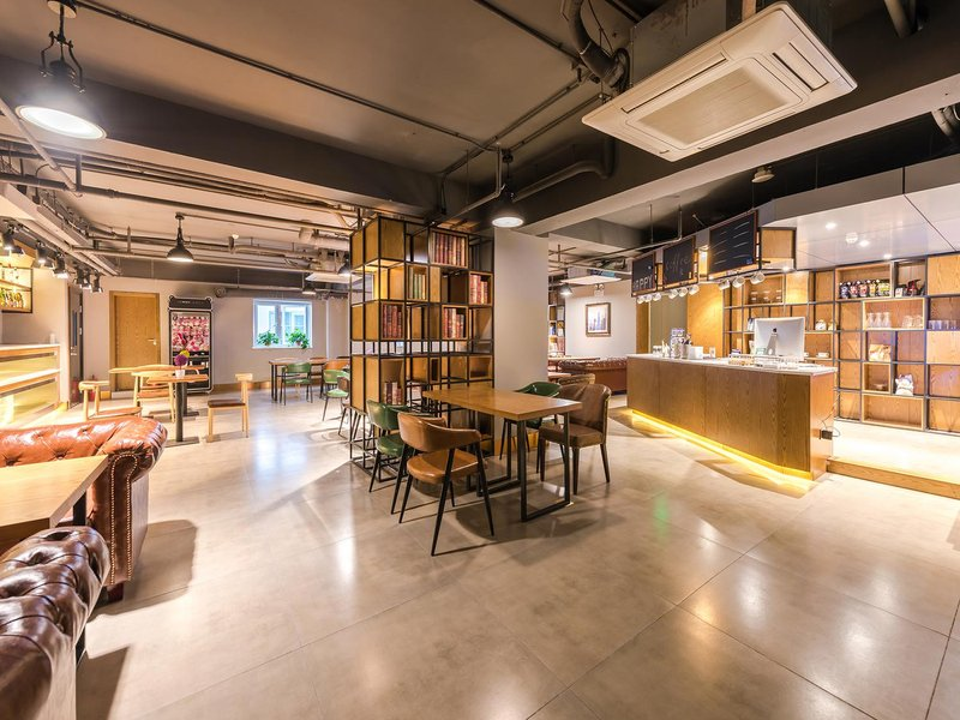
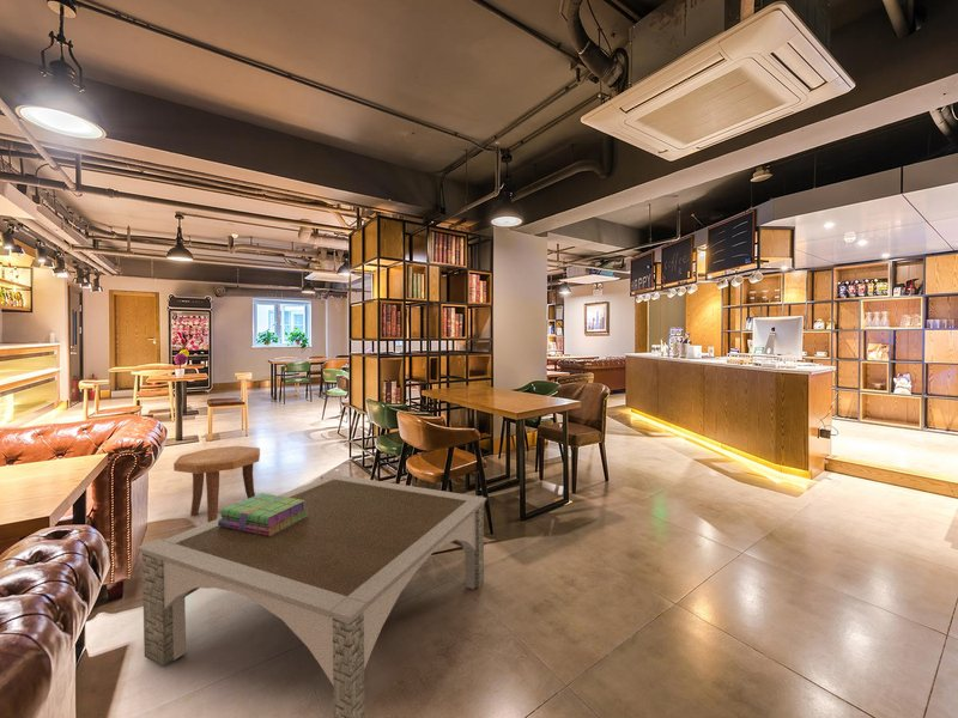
+ side table [172,445,261,523]
+ coffee table [135,473,487,718]
+ stack of books [218,492,308,536]
